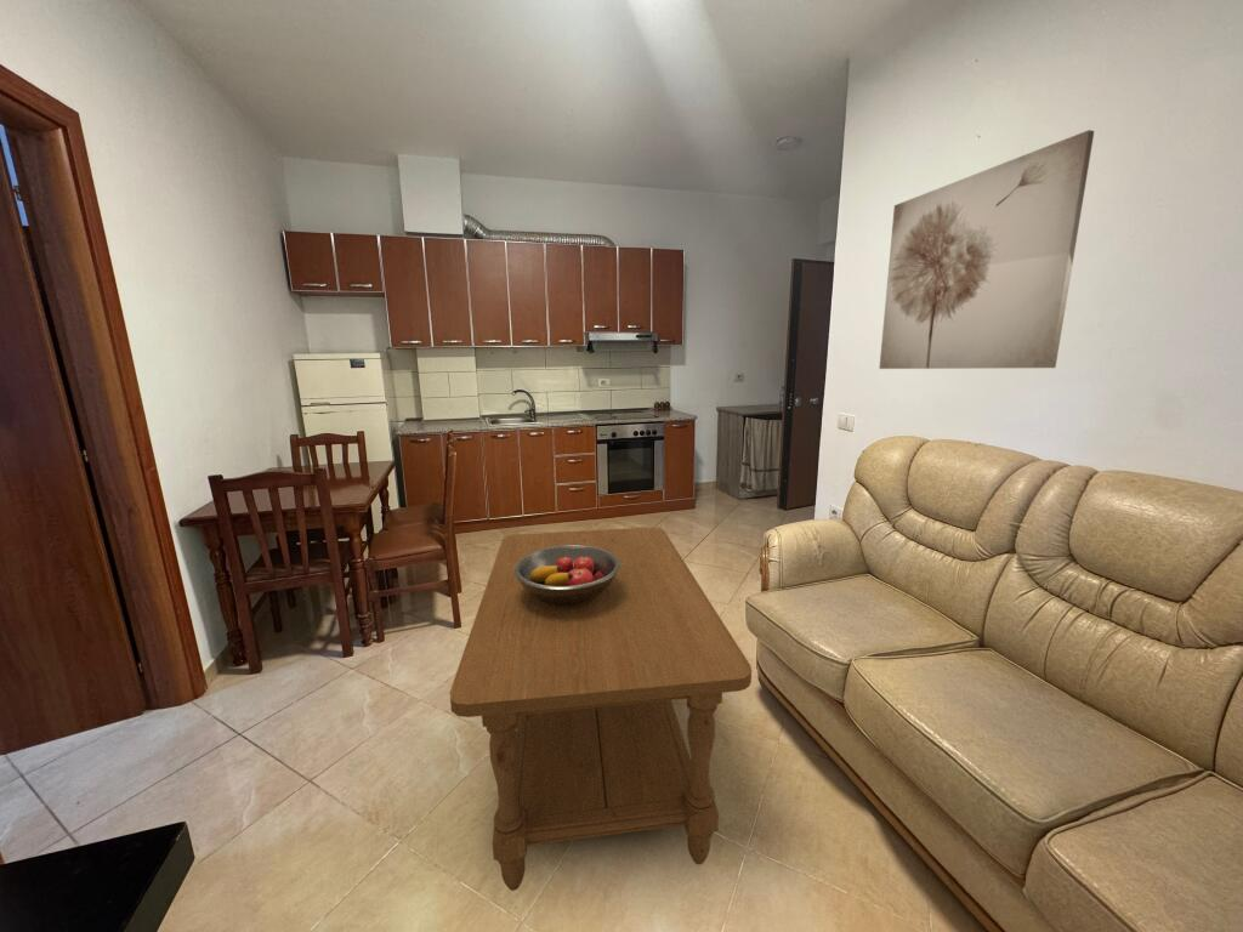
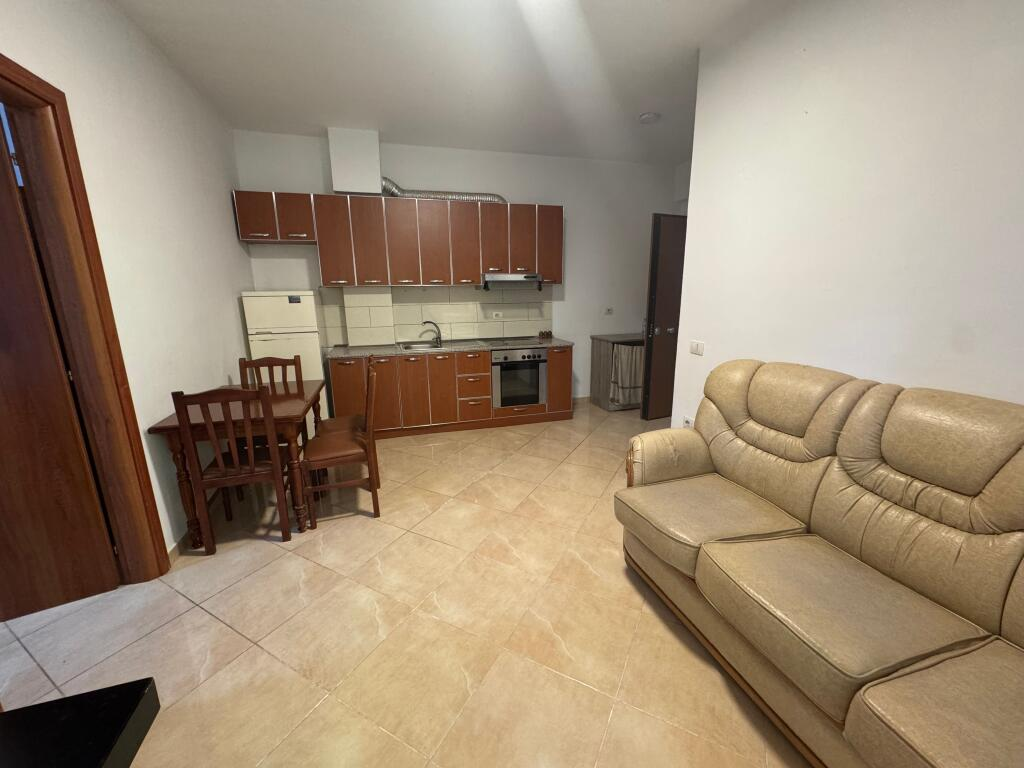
- coffee table [448,527,753,892]
- wall art [878,129,1095,370]
- fruit bowl [515,545,620,604]
